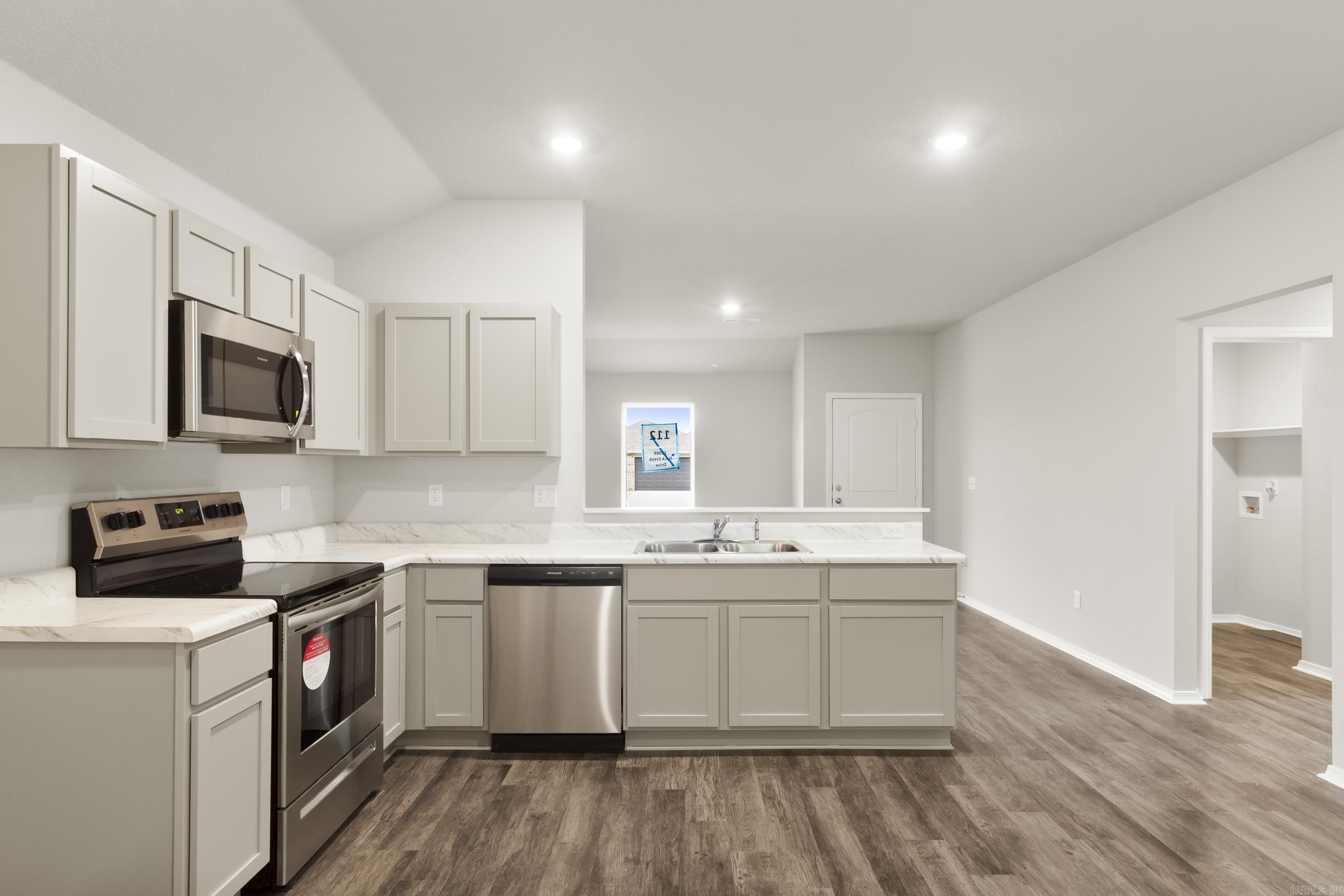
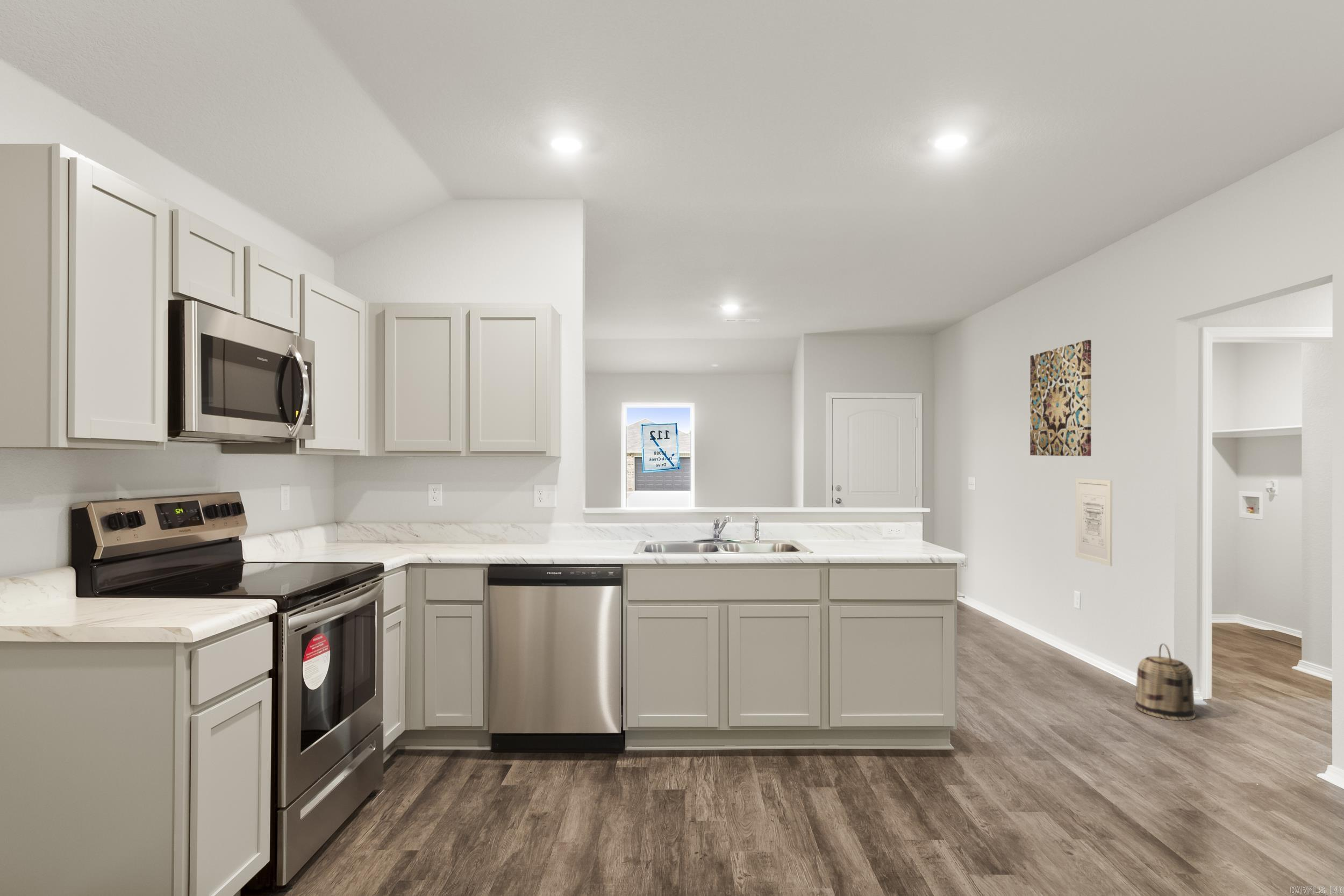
+ basket [1134,643,1196,721]
+ wall art [1075,478,1113,567]
+ wall art [1030,339,1092,457]
